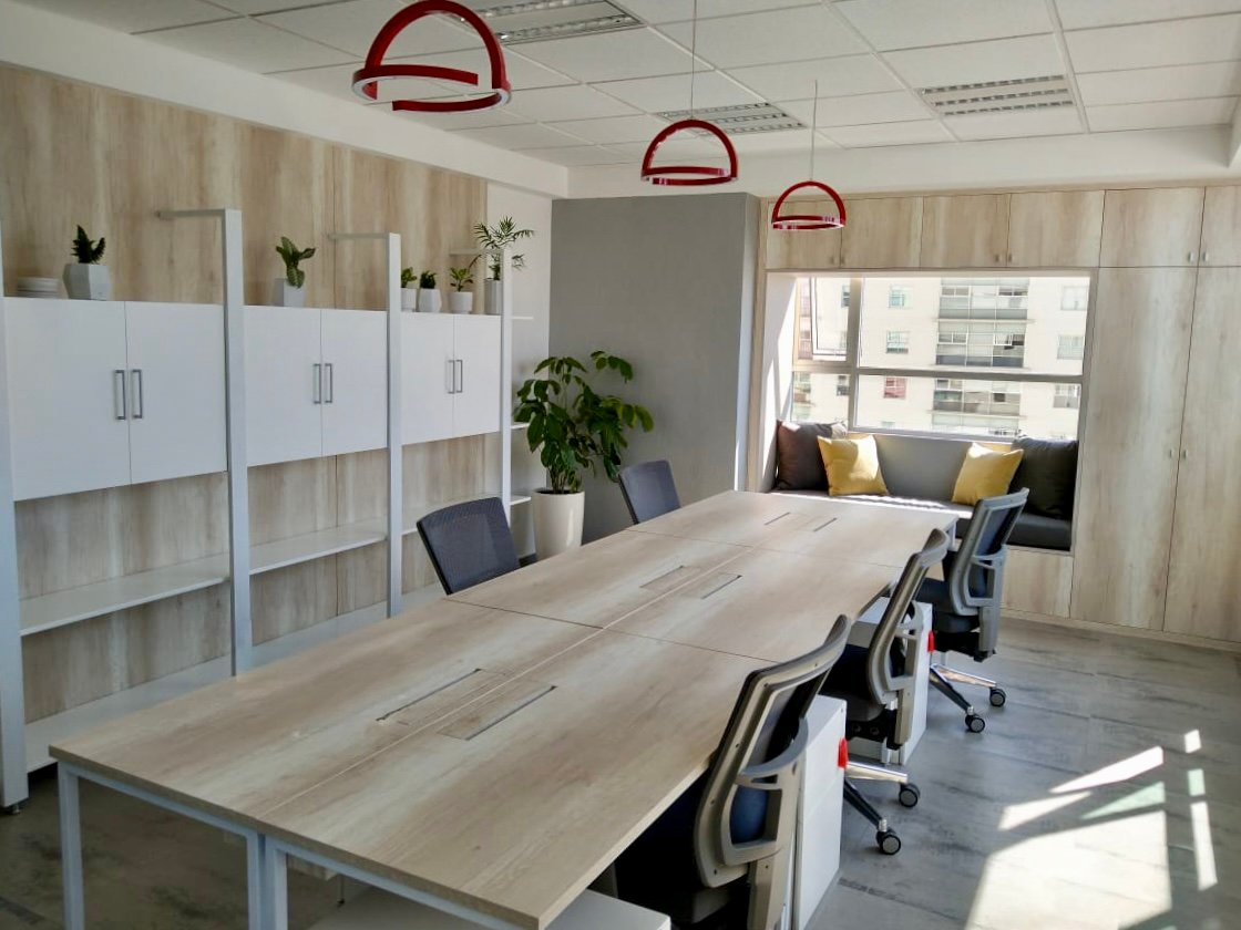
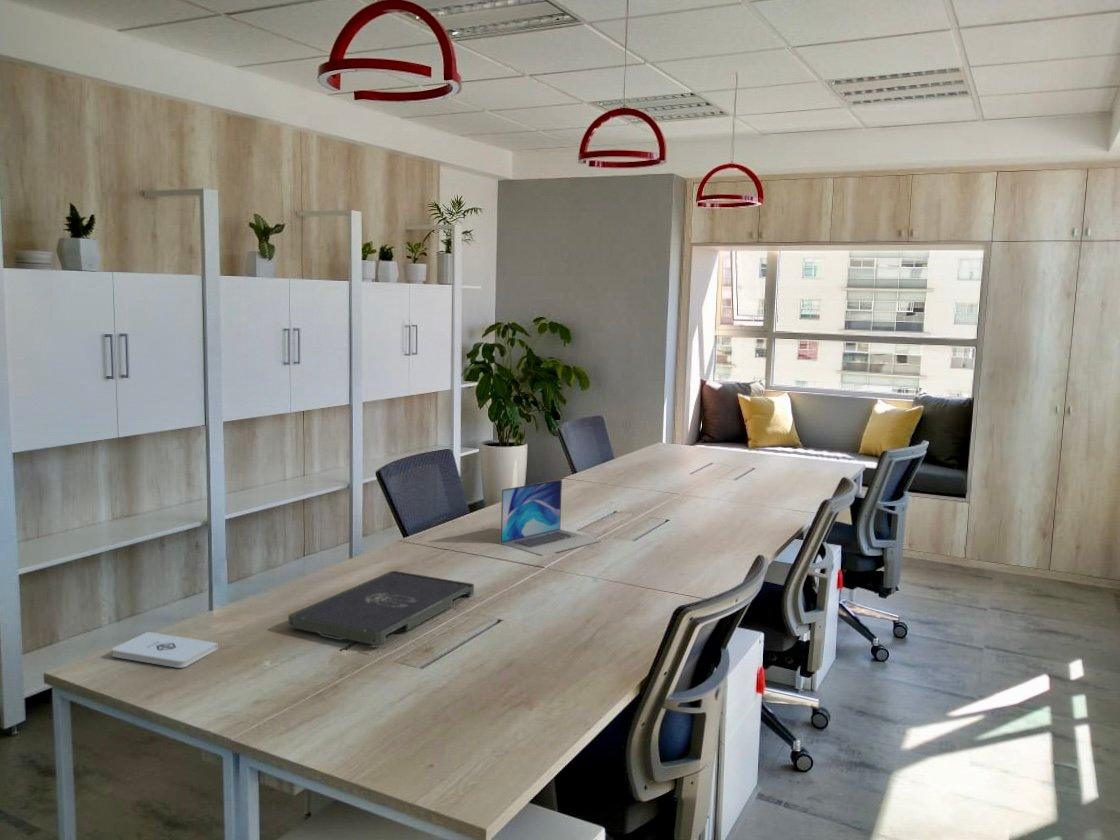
+ notepad [111,631,218,669]
+ laptop [500,478,602,557]
+ monitor [287,570,475,646]
